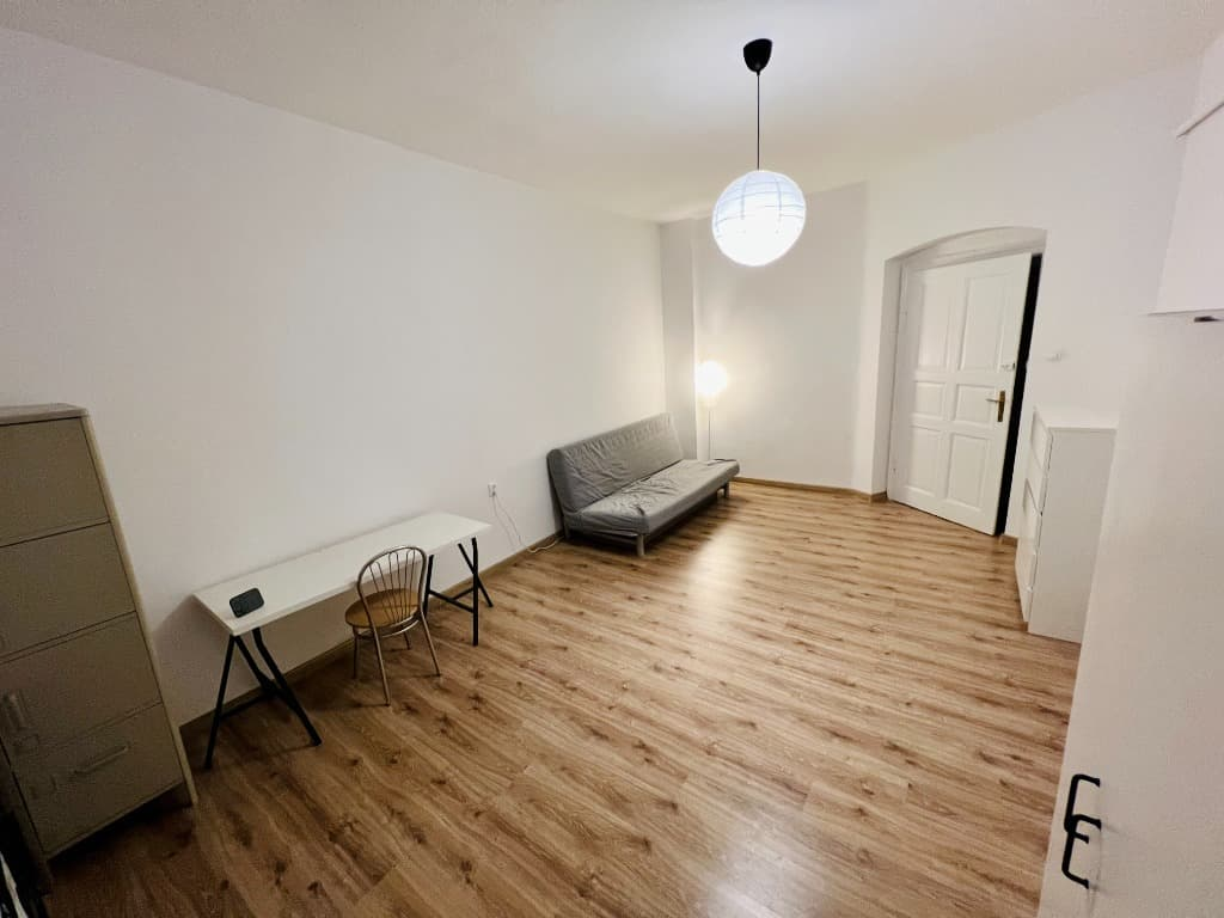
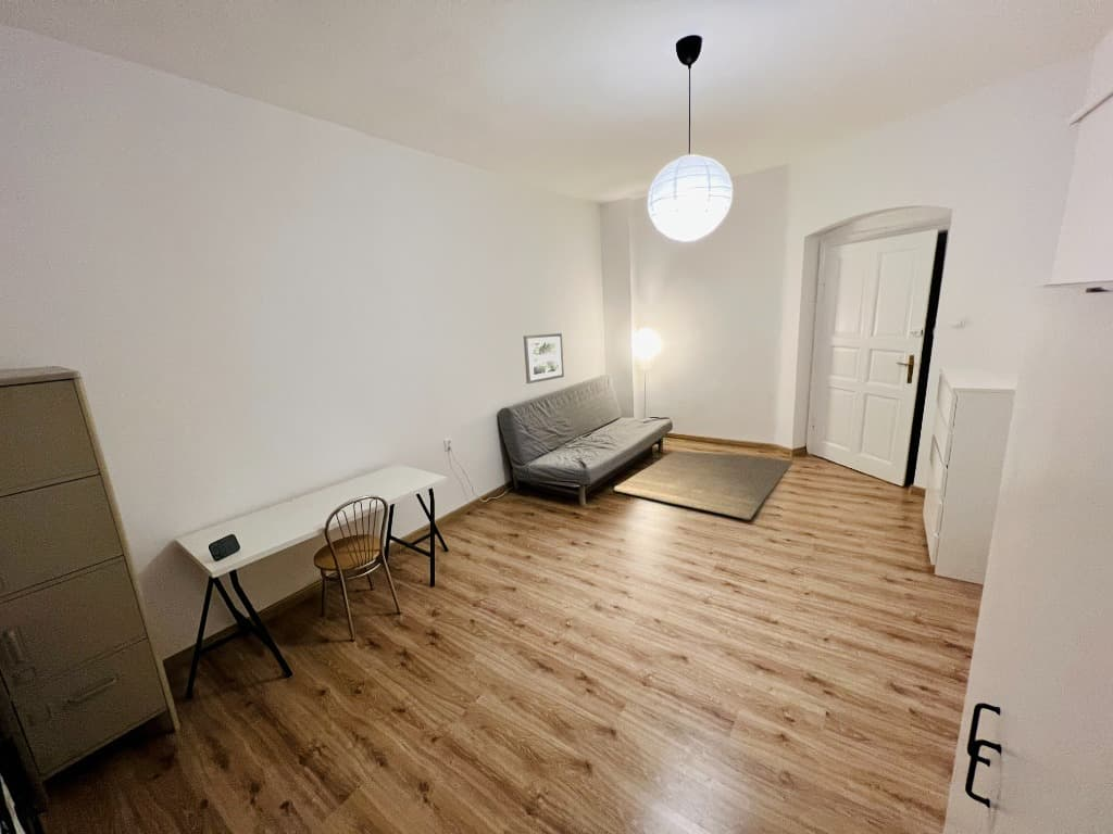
+ wall art [523,332,565,384]
+ rug [613,451,793,520]
